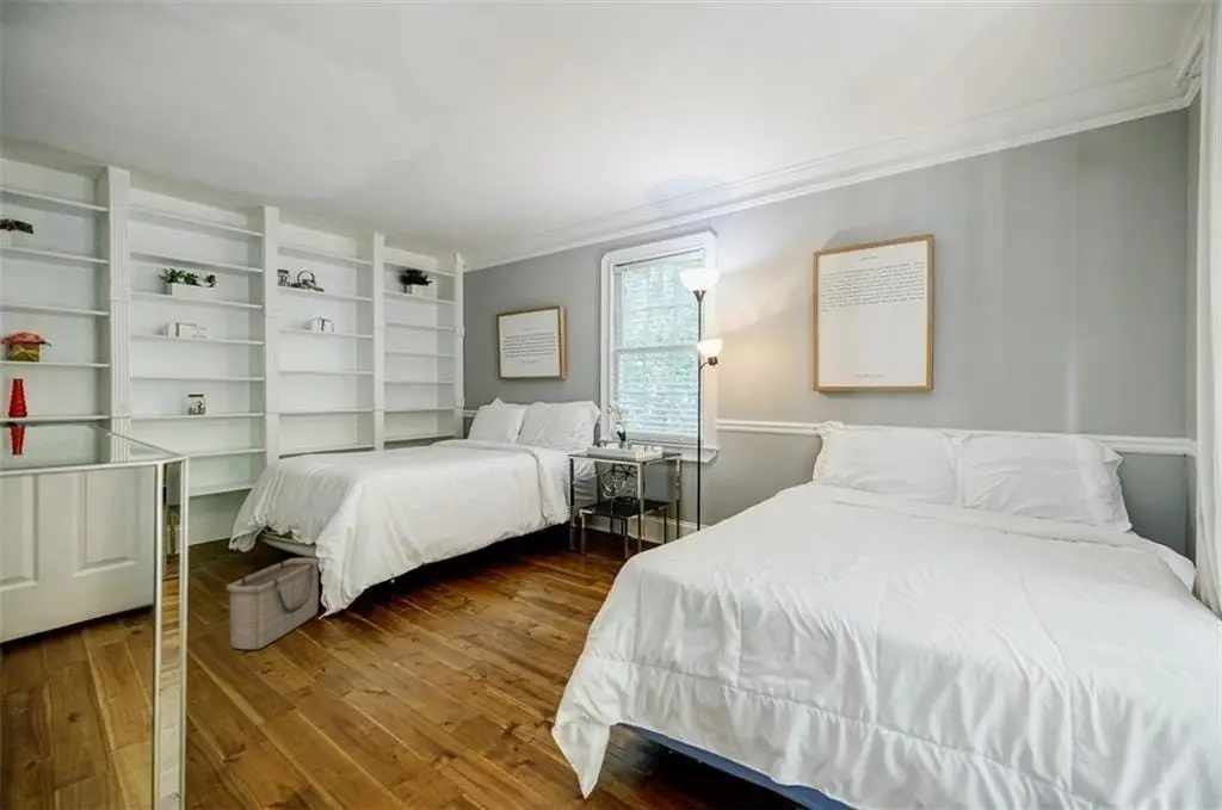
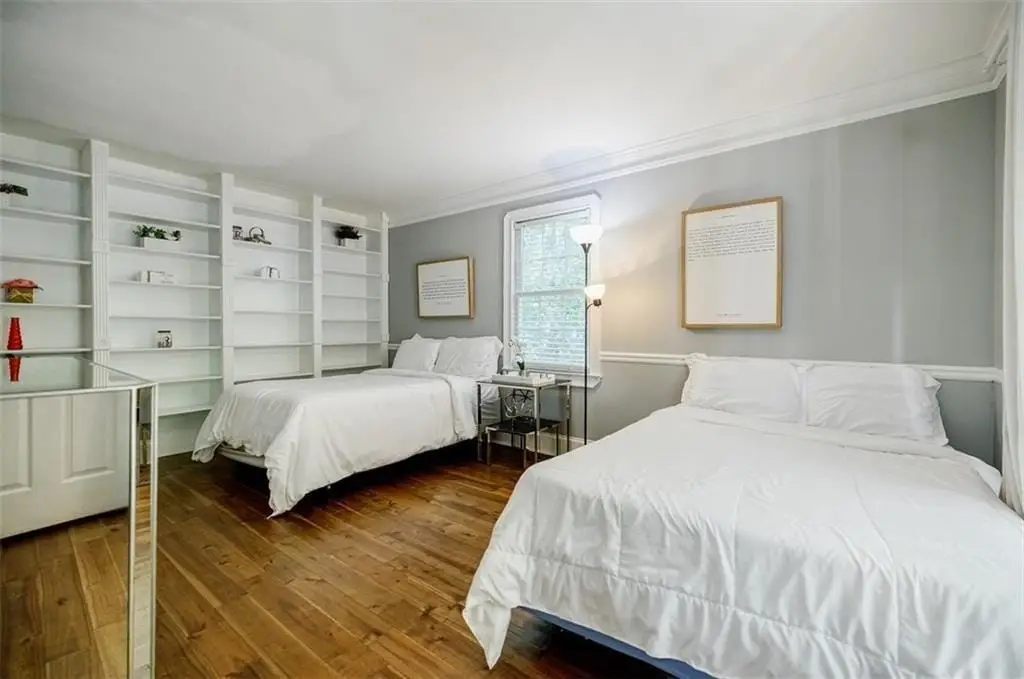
- basket [226,557,321,650]
